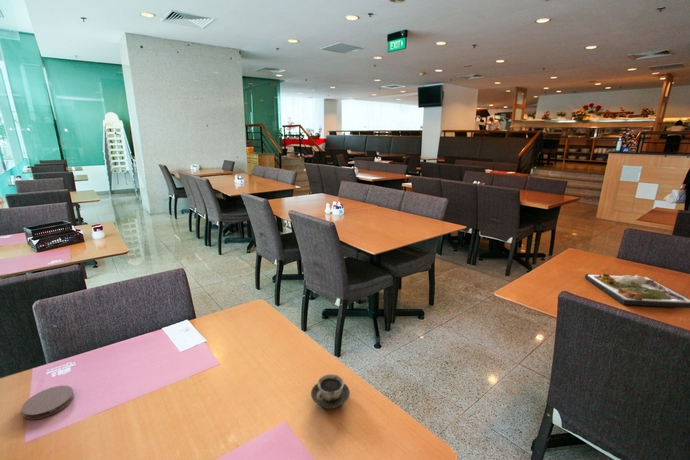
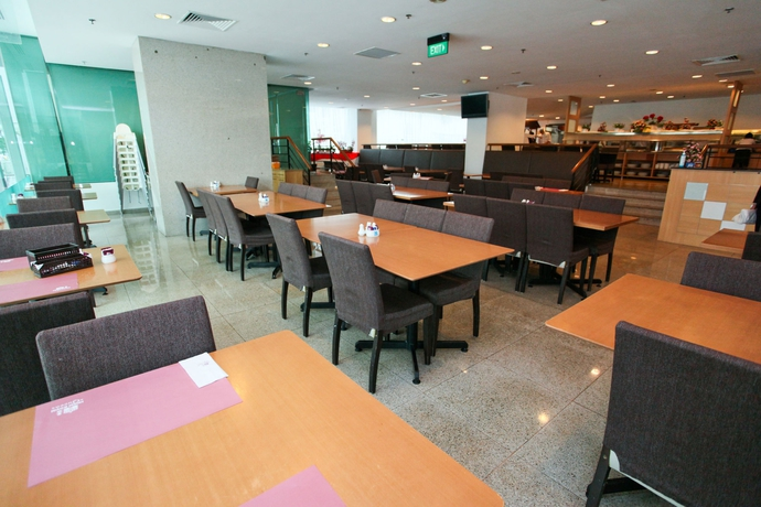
- coaster [20,385,75,420]
- cup [310,373,351,410]
- dinner plate [584,273,690,309]
